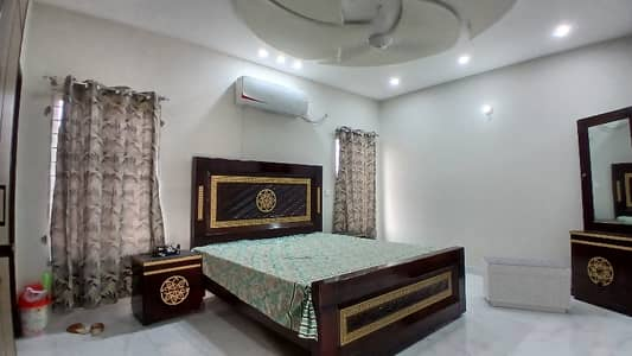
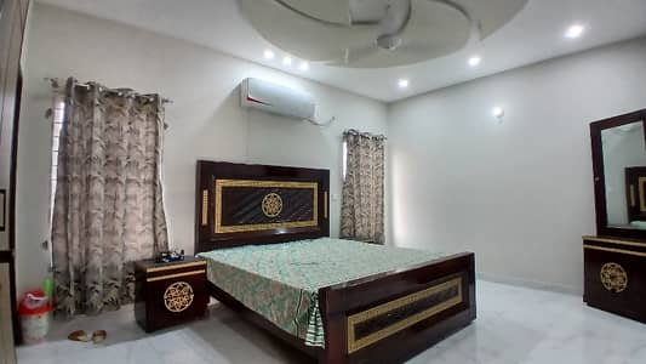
- bench [480,255,574,314]
